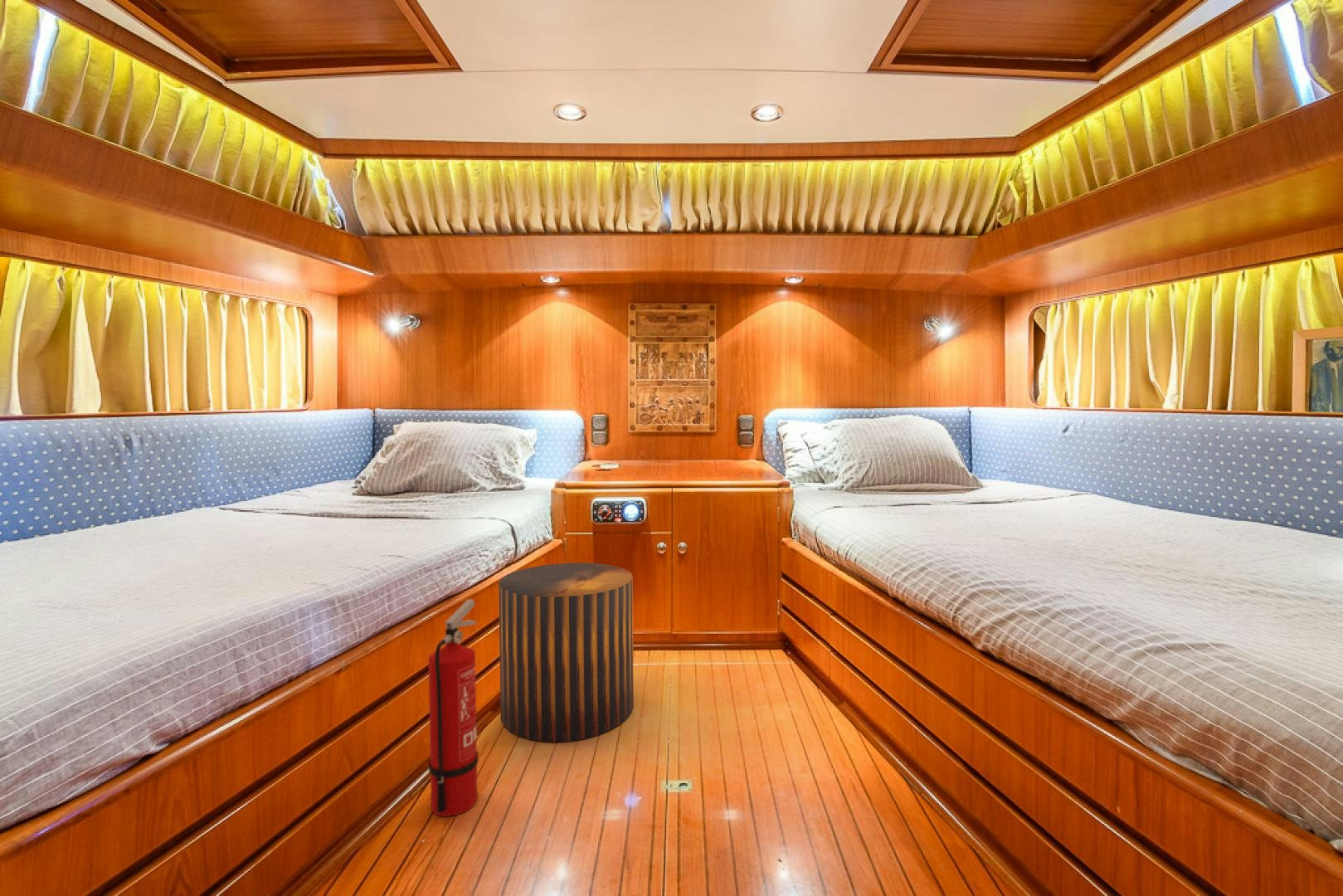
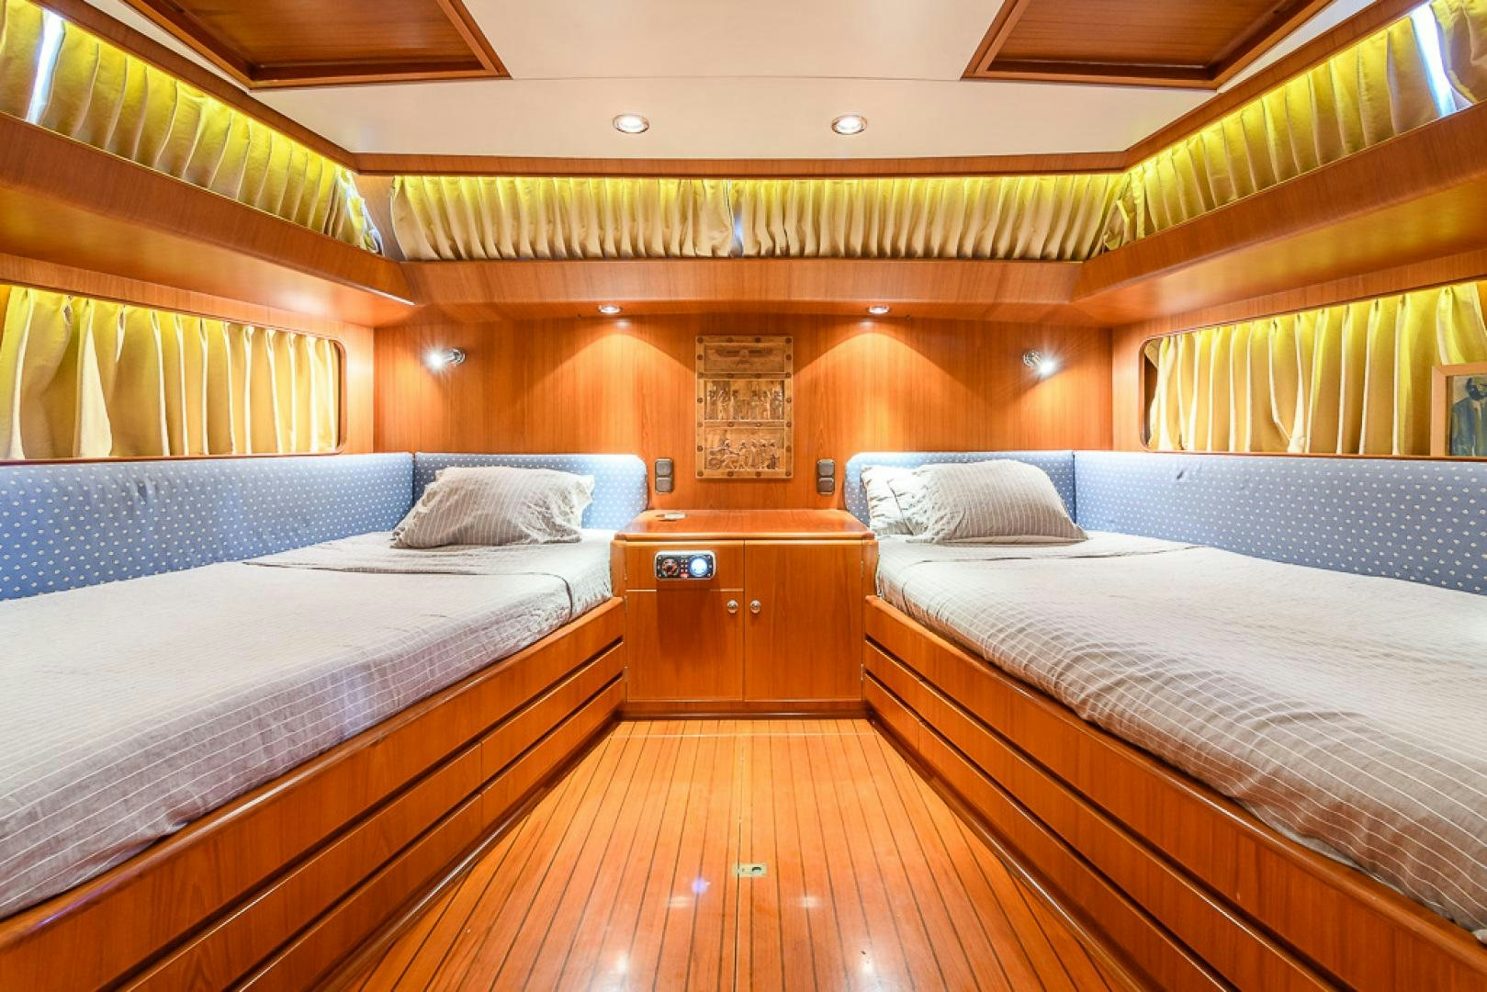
- fire extinguisher [428,598,479,817]
- stool [498,562,635,743]
